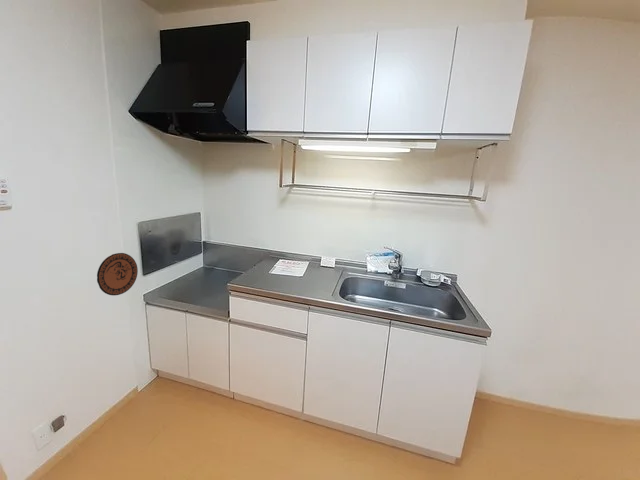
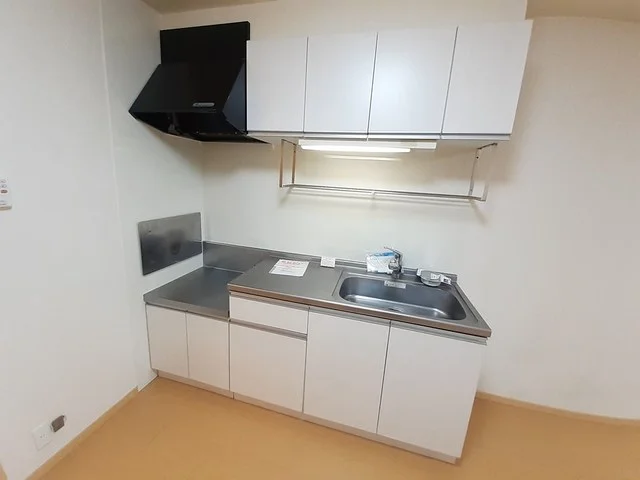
- decorative plate [96,252,139,296]
